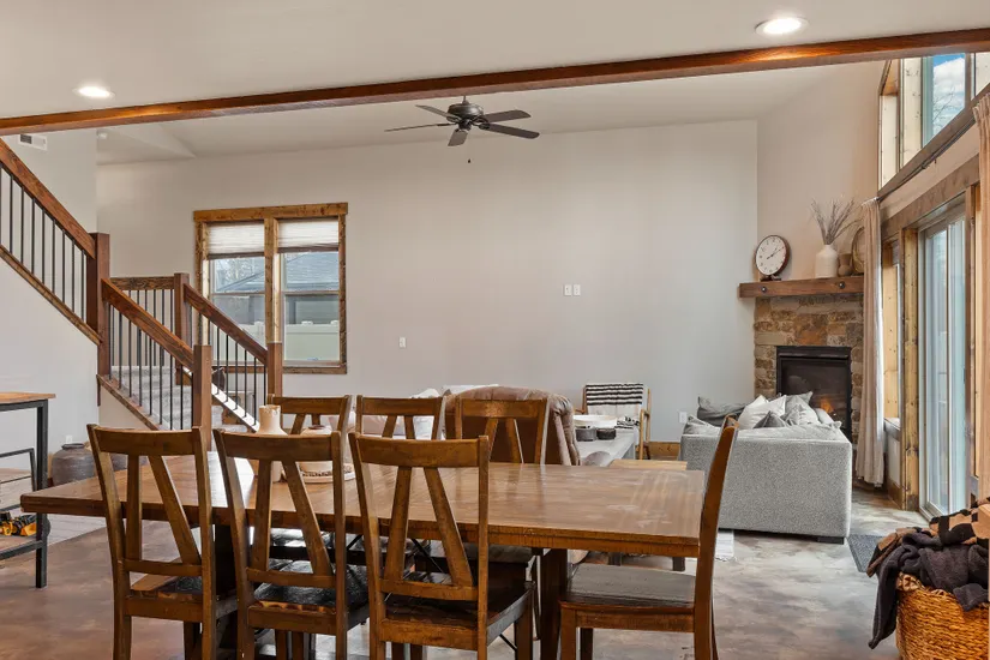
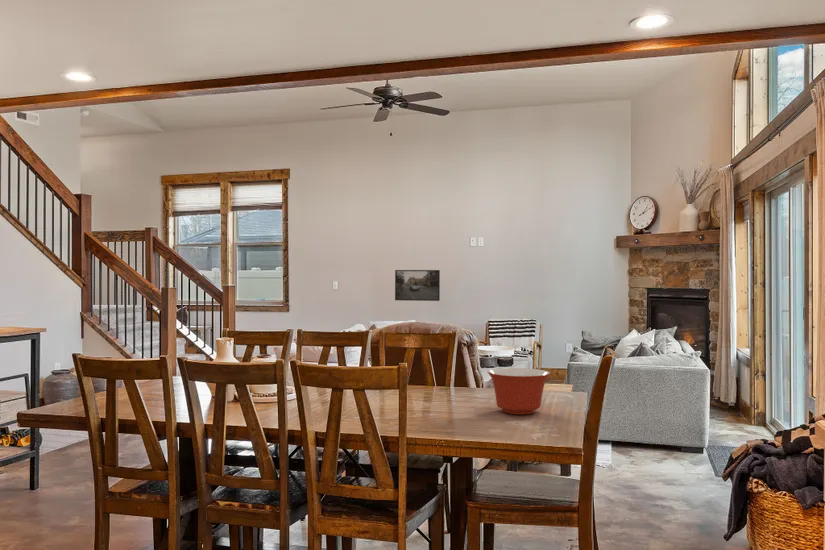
+ mixing bowl [487,367,551,415]
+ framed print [394,269,441,302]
